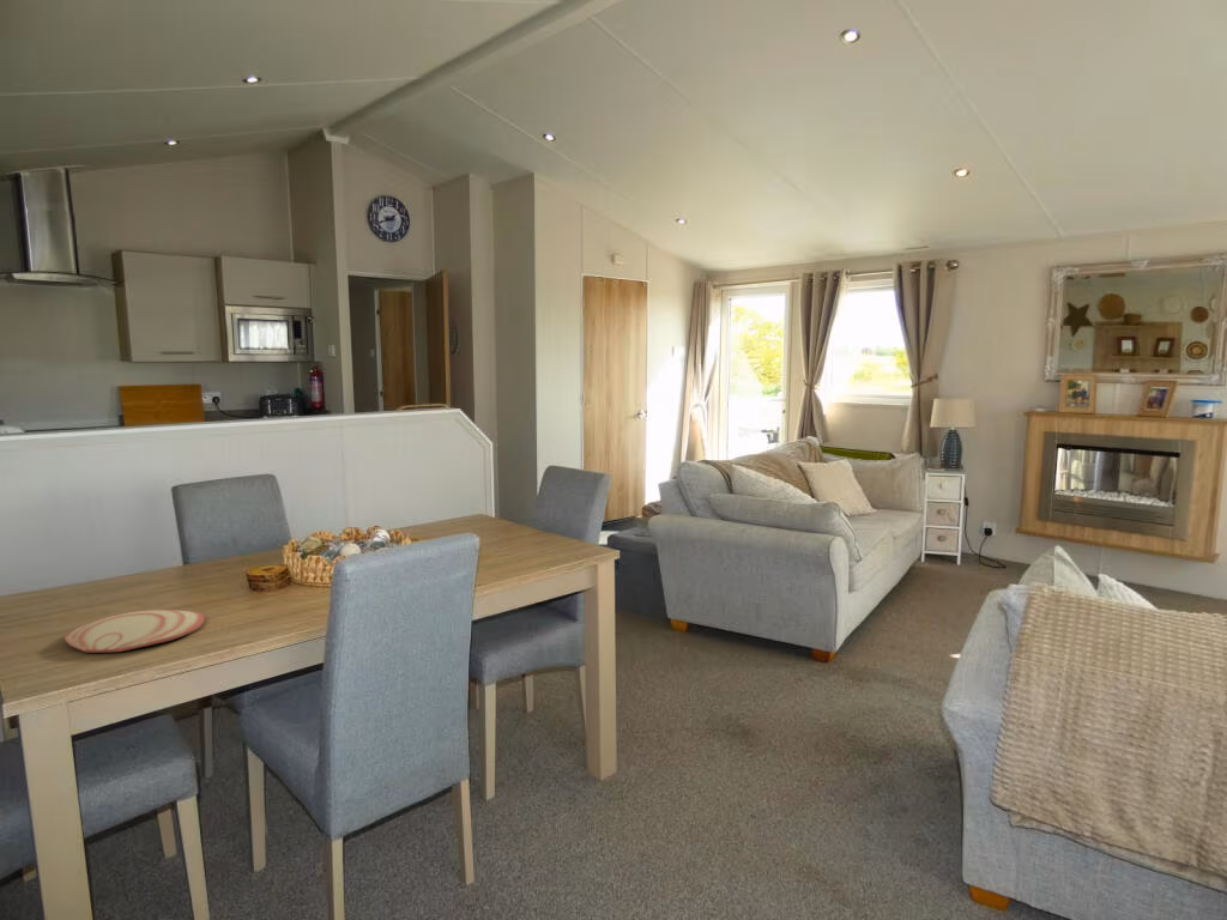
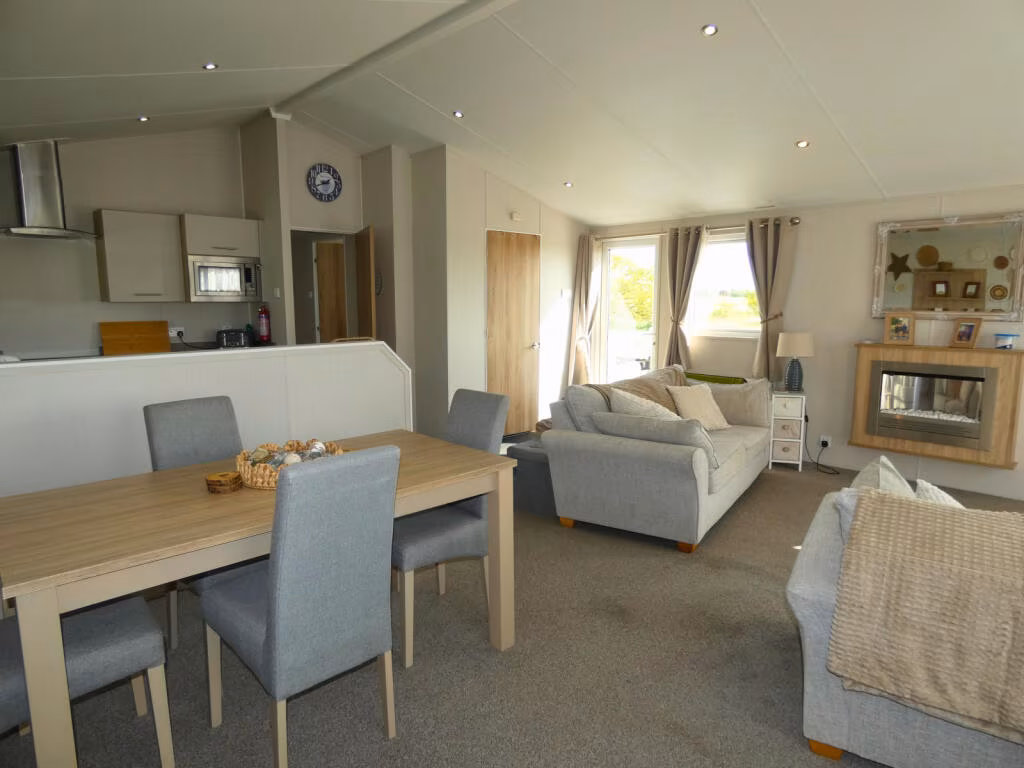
- plate [62,609,205,654]
